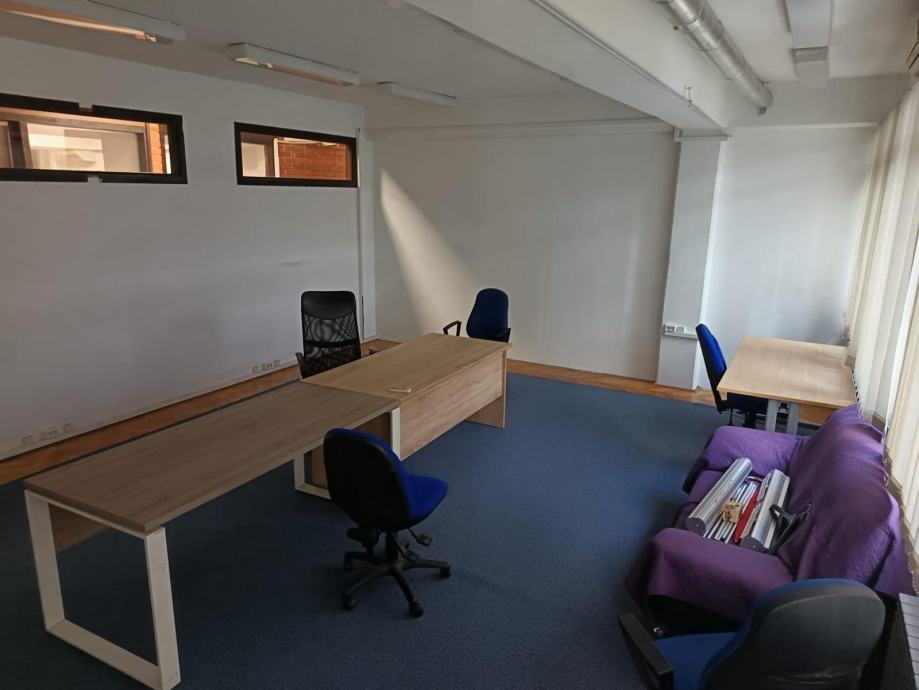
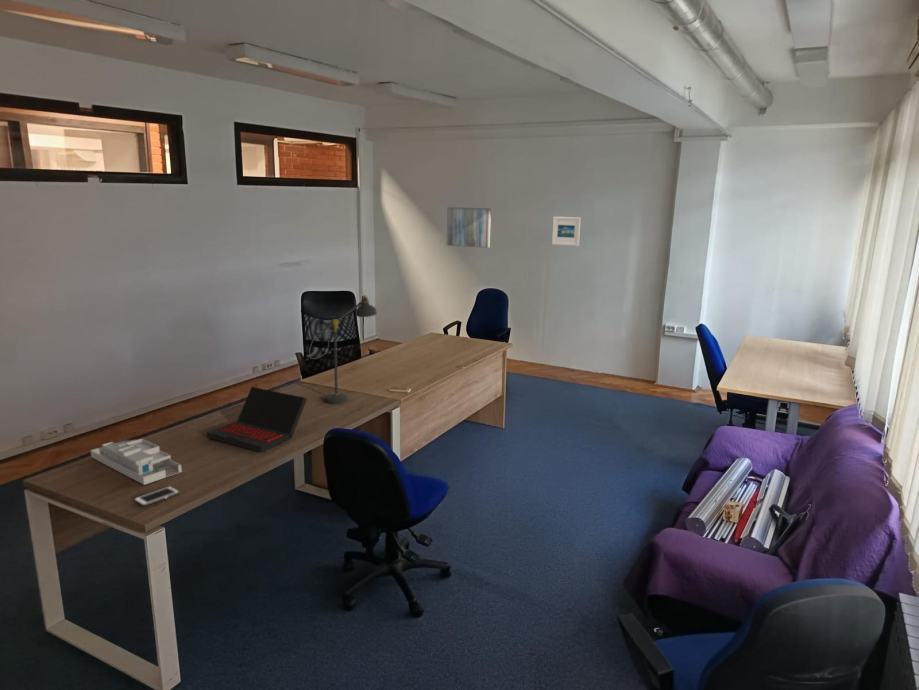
+ desk lamp [308,291,378,405]
+ cell phone [133,485,181,507]
+ wall art [446,206,492,249]
+ desk organizer [90,438,183,486]
+ laptop [206,386,308,453]
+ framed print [551,216,582,247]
